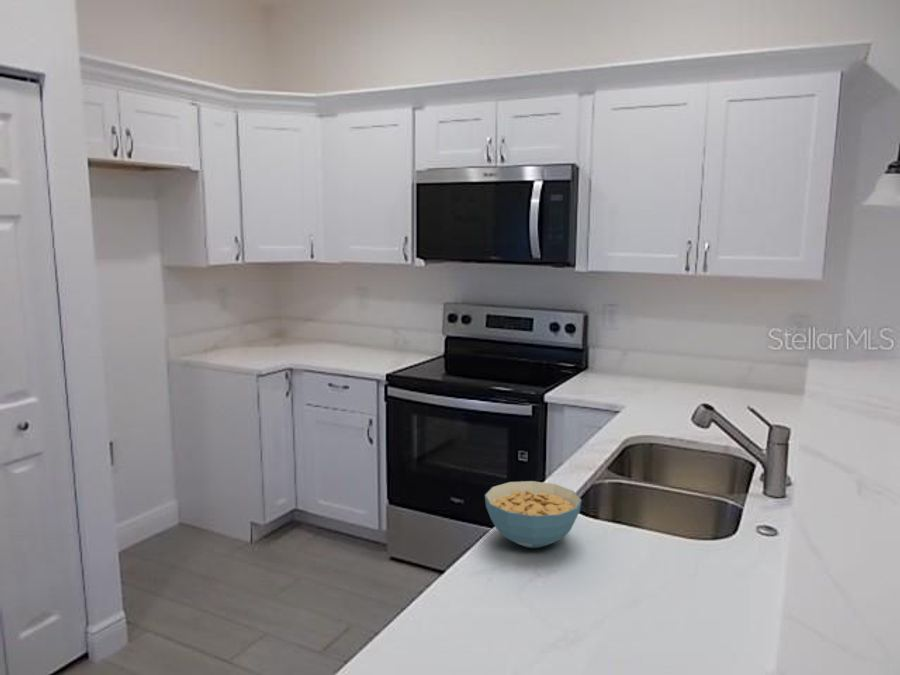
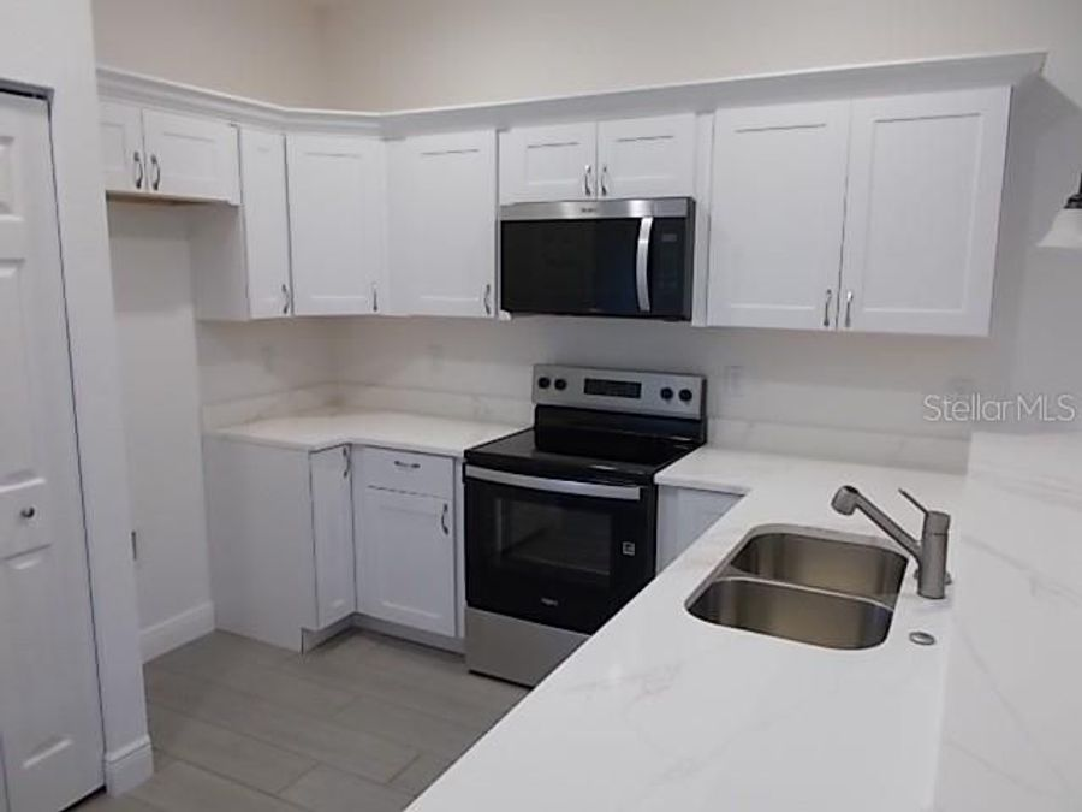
- cereal bowl [484,480,583,549]
